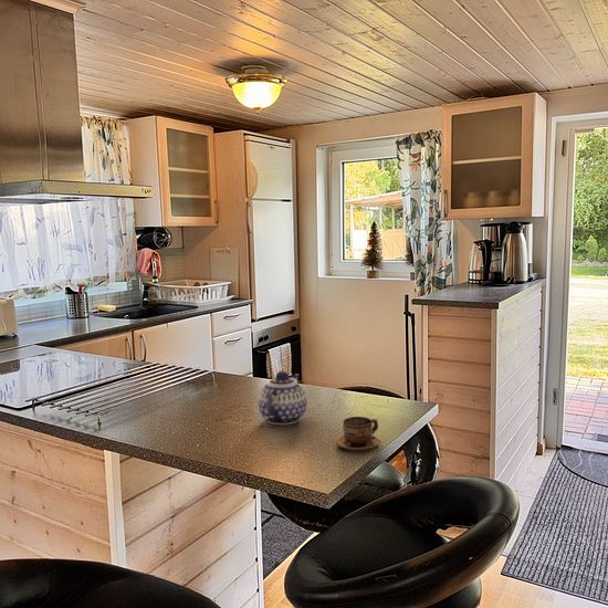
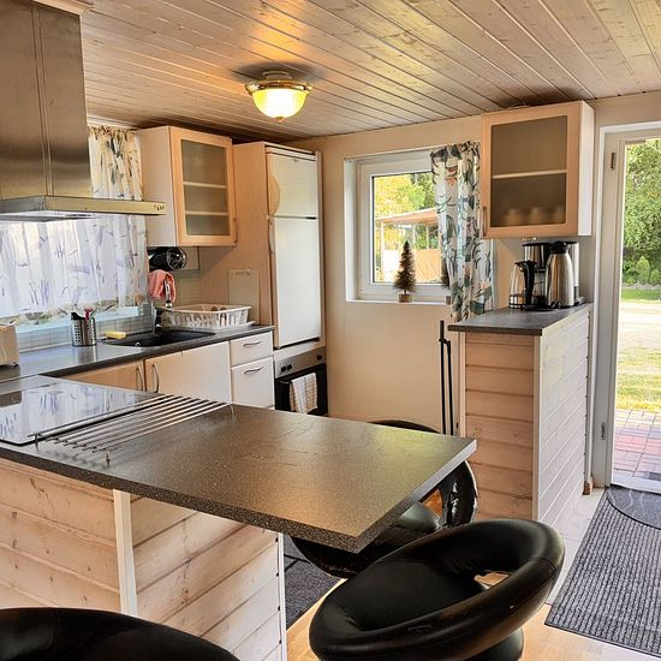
- teapot [256,370,308,426]
- cup [335,416,382,451]
